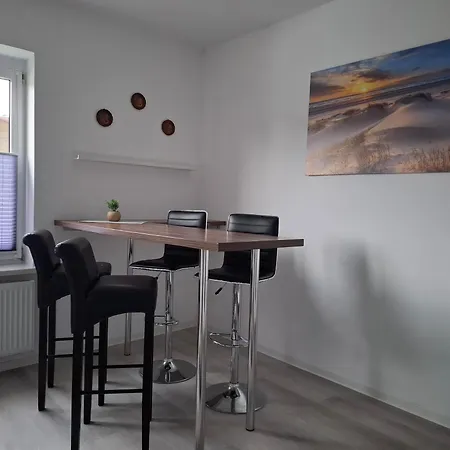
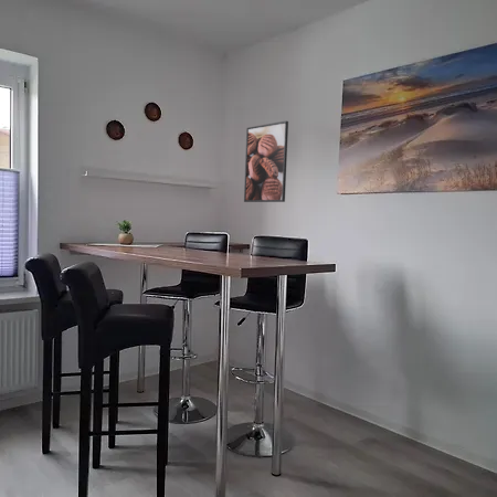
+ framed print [243,120,289,203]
